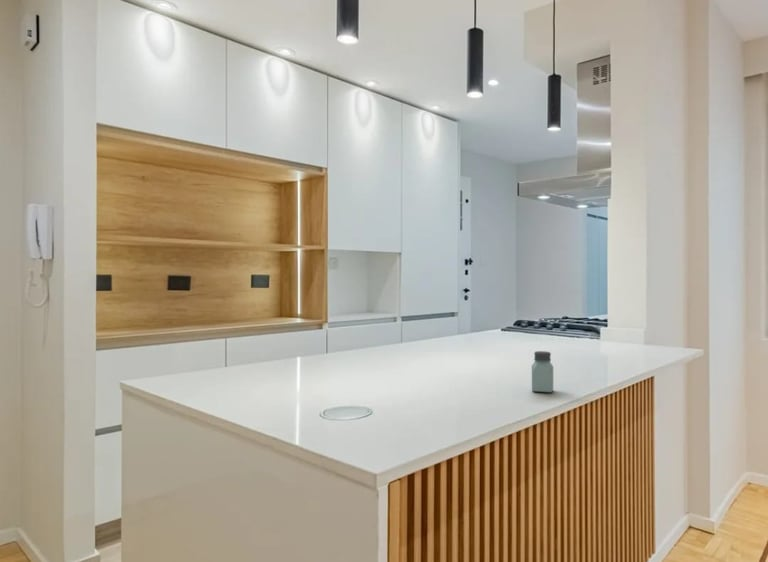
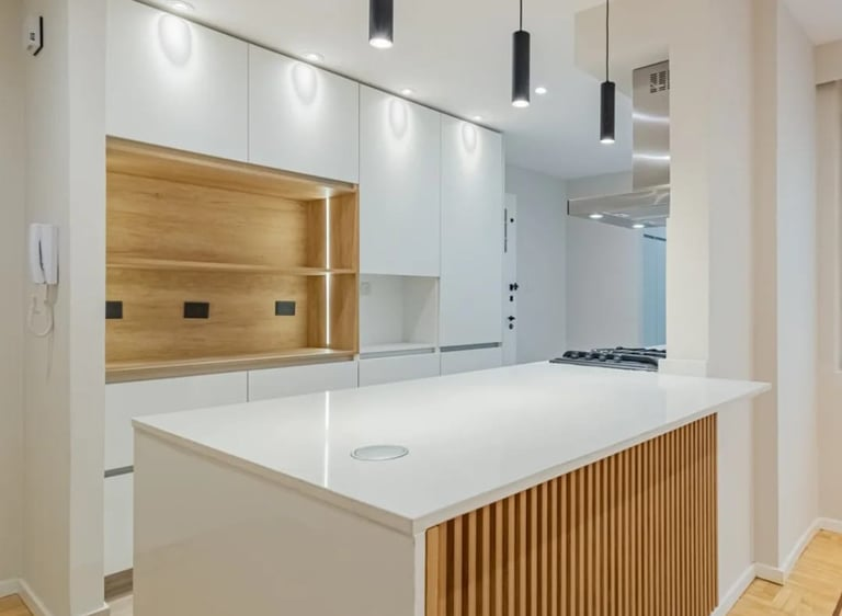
- saltshaker [531,350,554,394]
